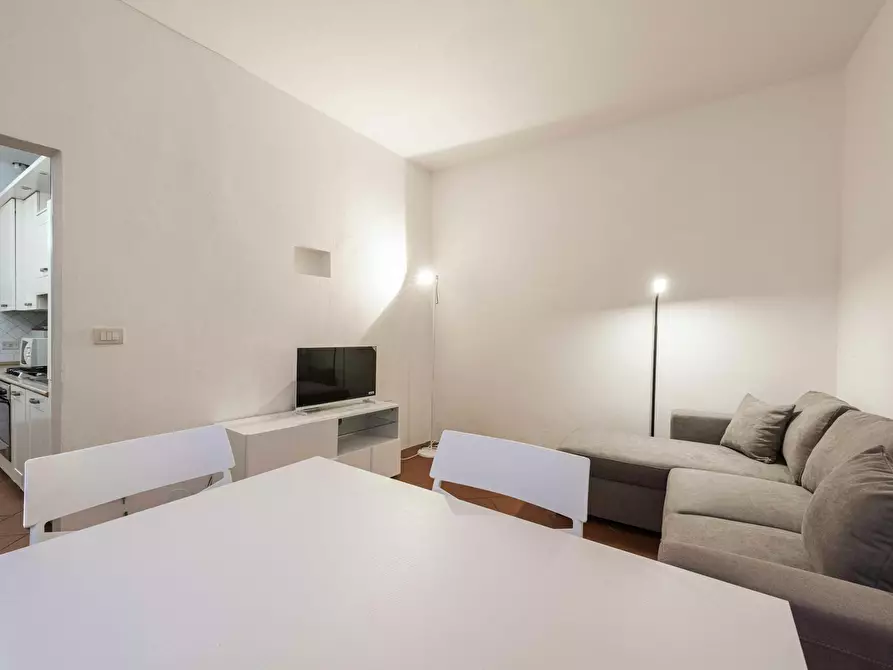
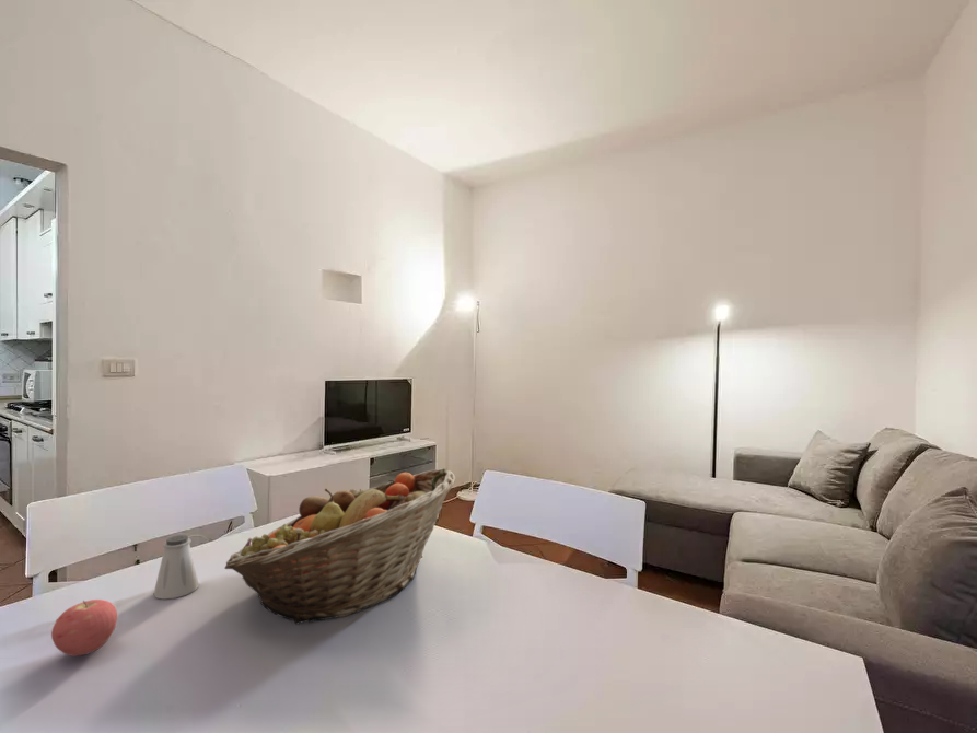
+ apple [50,598,118,658]
+ saltshaker [153,534,200,601]
+ fruit basket [223,467,456,626]
